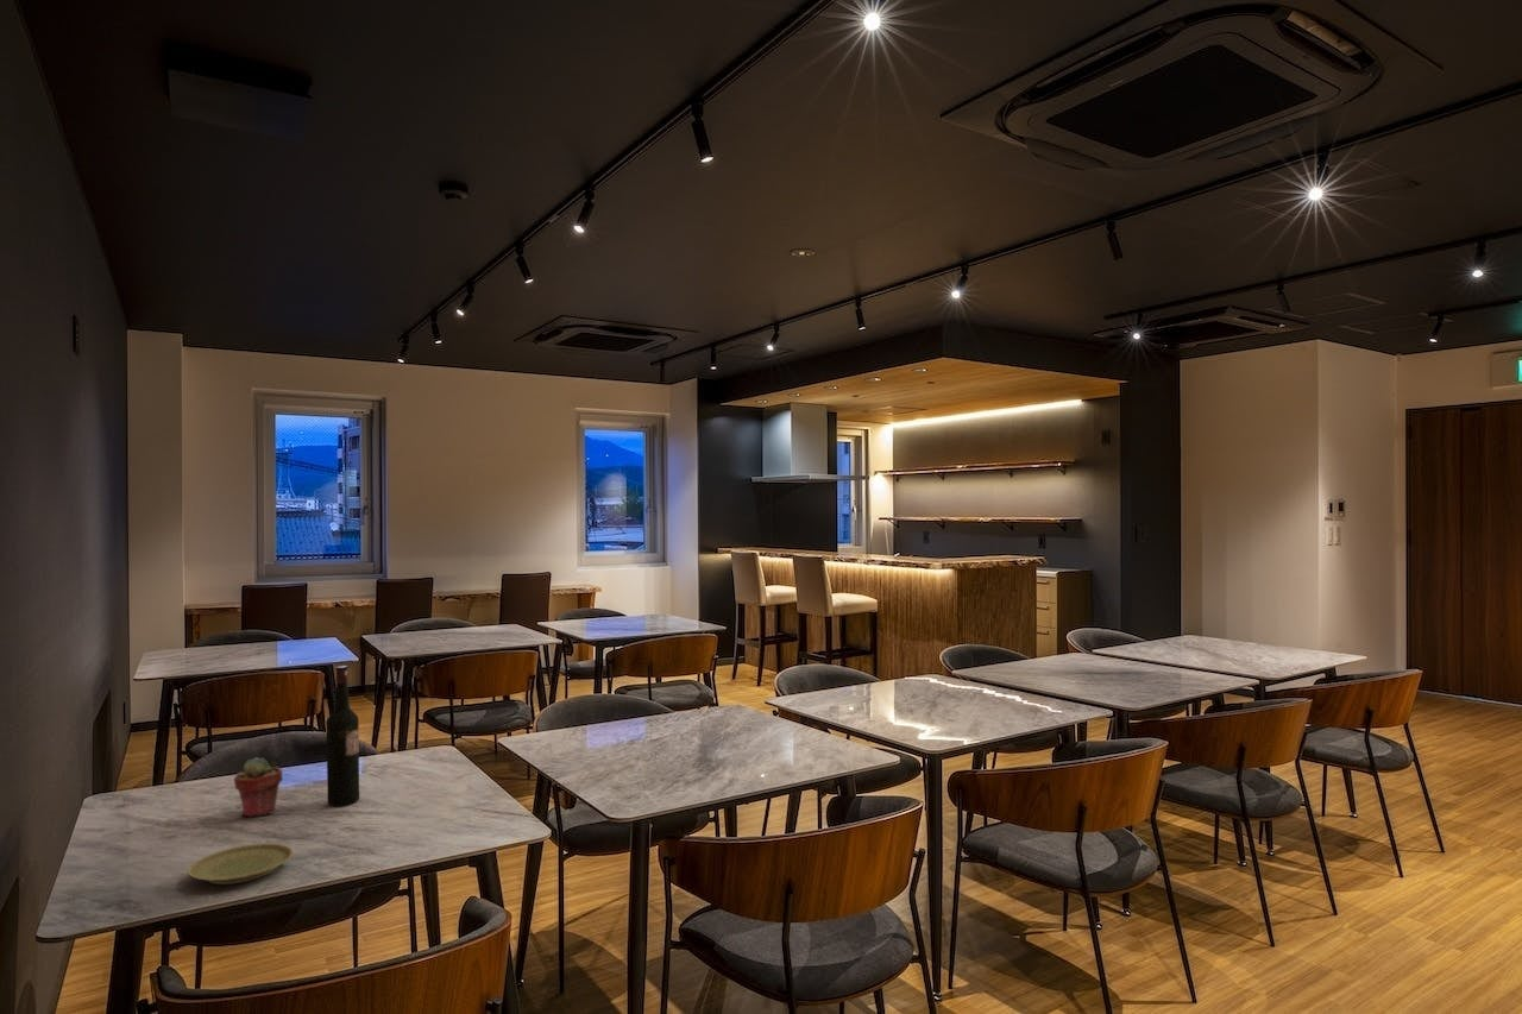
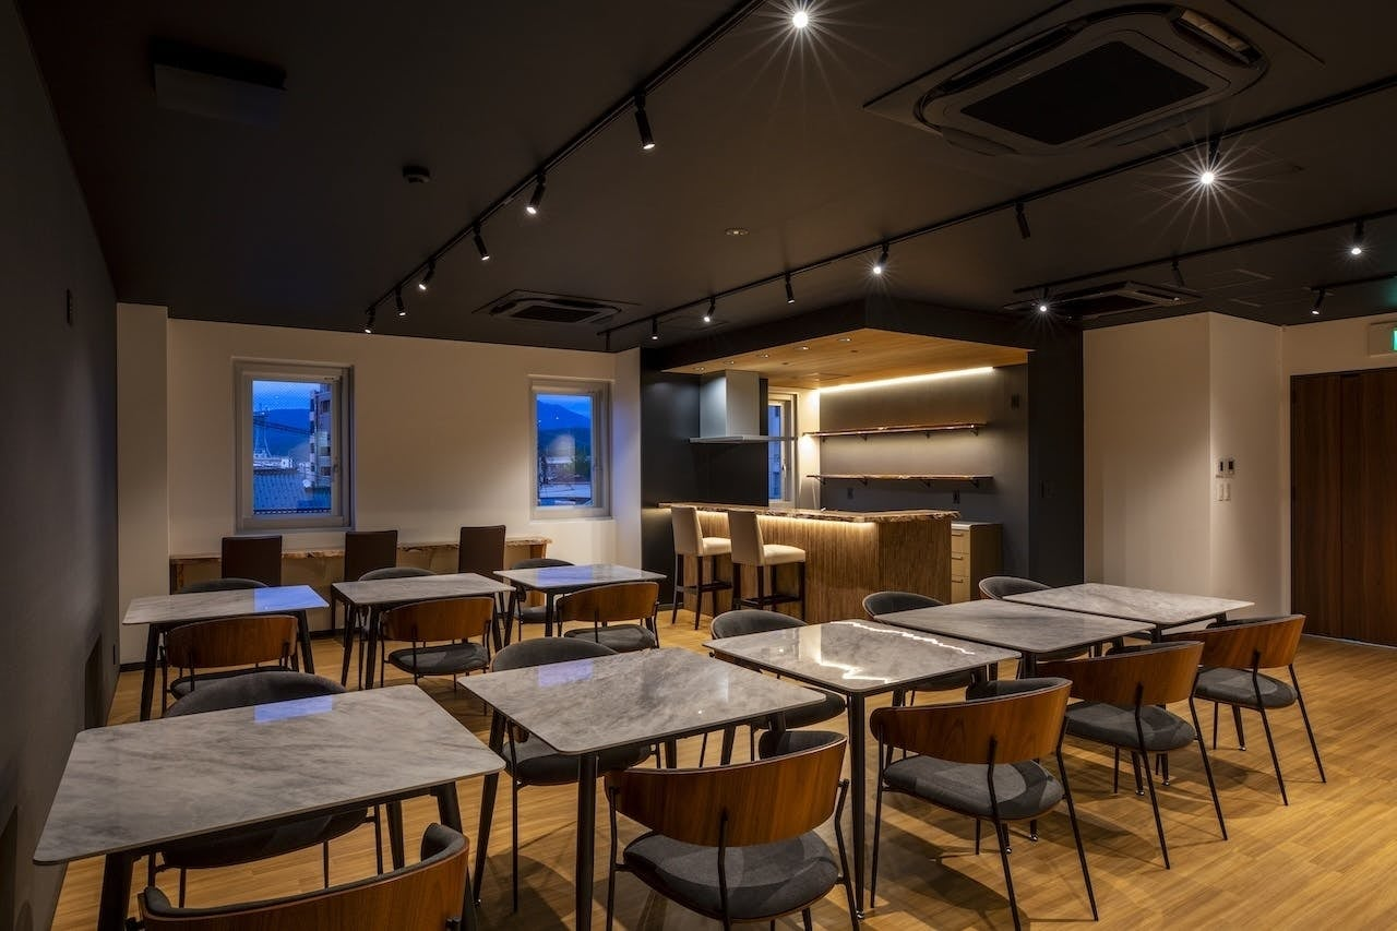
- plate [187,843,294,886]
- wine bottle [325,665,360,807]
- potted succulent [233,756,284,818]
